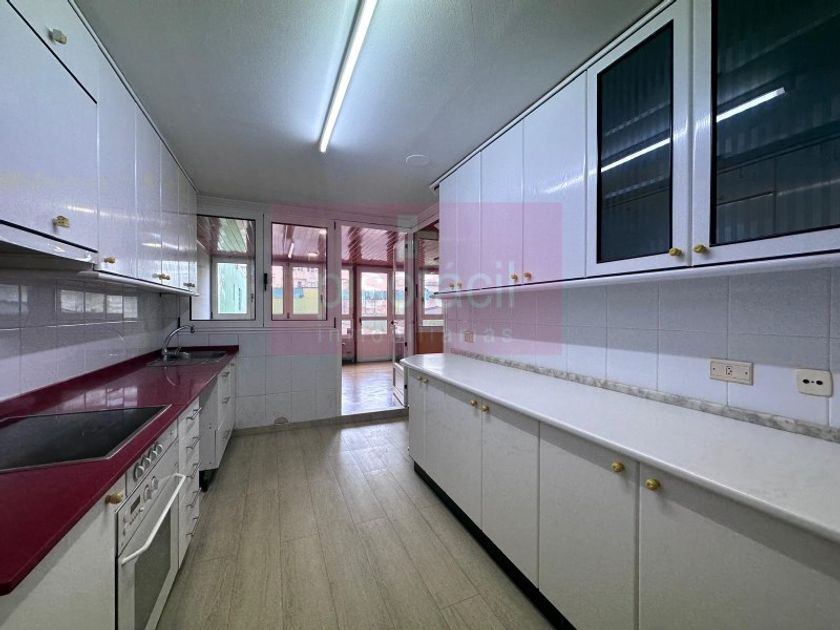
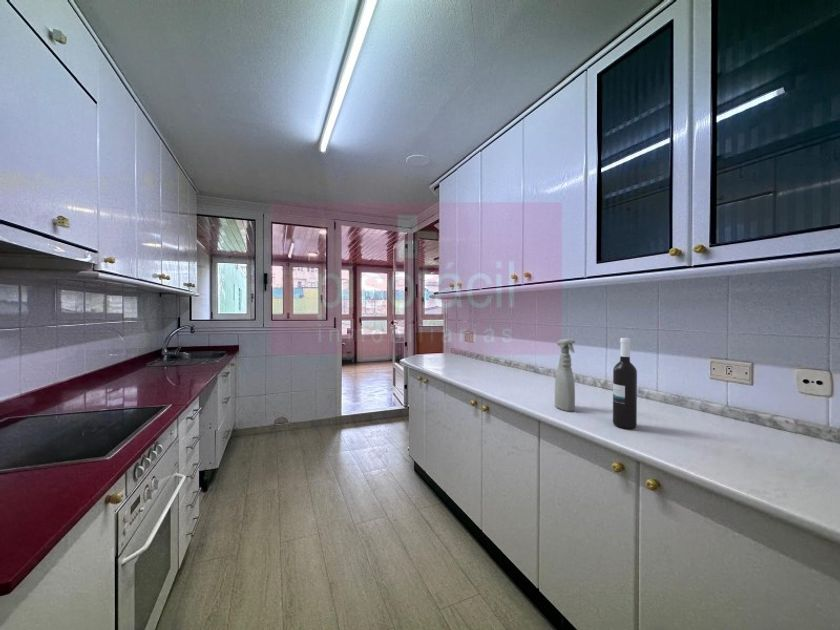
+ spray bottle [554,338,576,412]
+ wine bottle [612,337,638,430]
